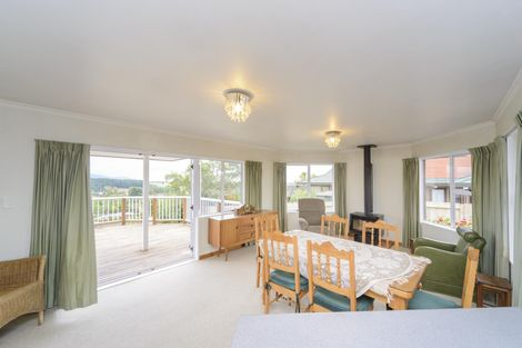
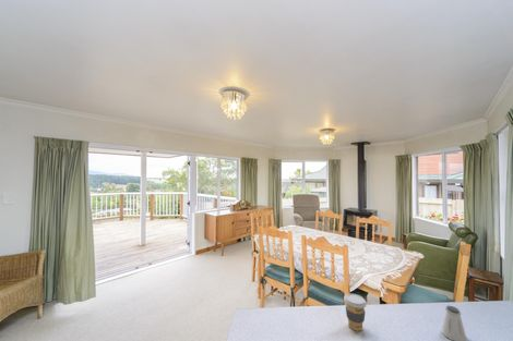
+ coffee cup [343,293,368,332]
+ saltshaker [440,305,468,341]
